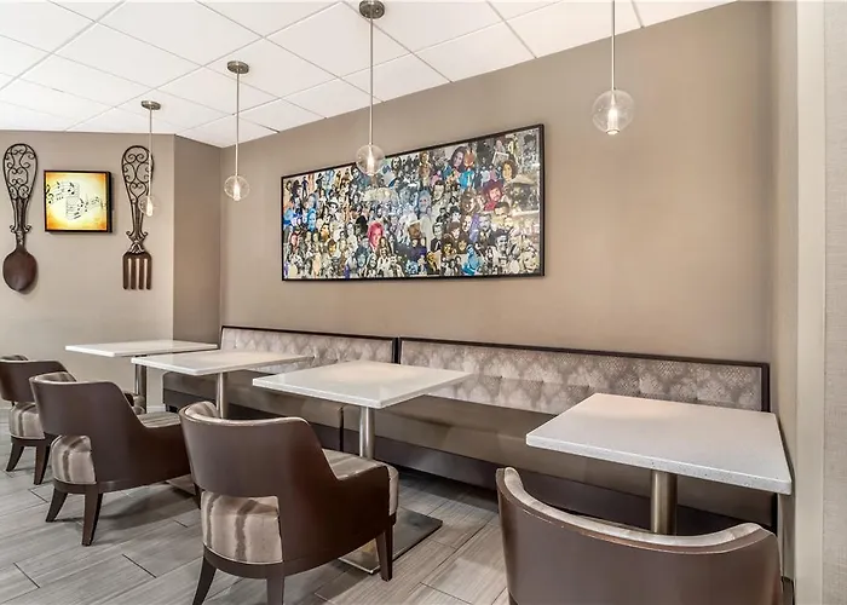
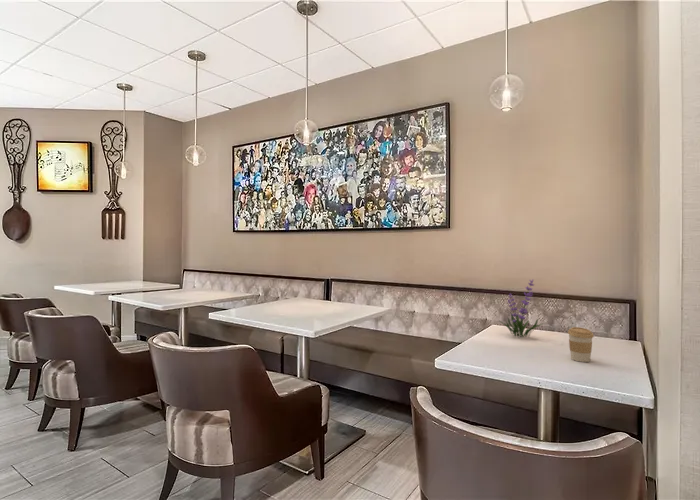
+ plant [499,279,545,338]
+ coffee cup [567,326,595,363]
